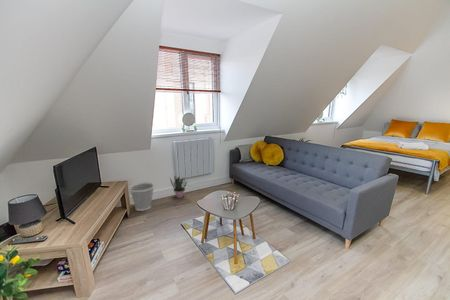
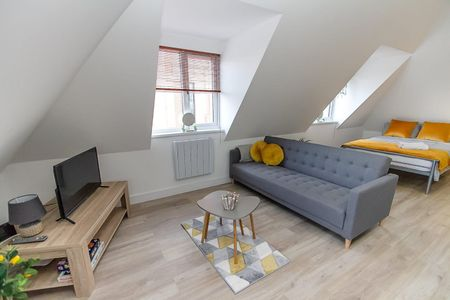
- wastebasket [128,181,155,212]
- potted plant [169,174,188,199]
